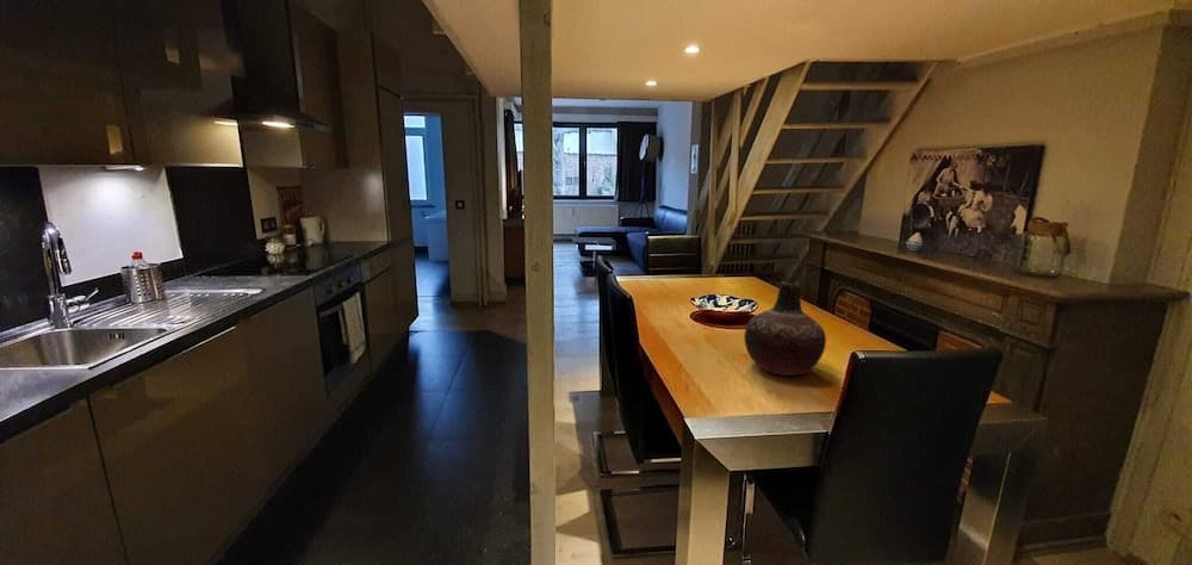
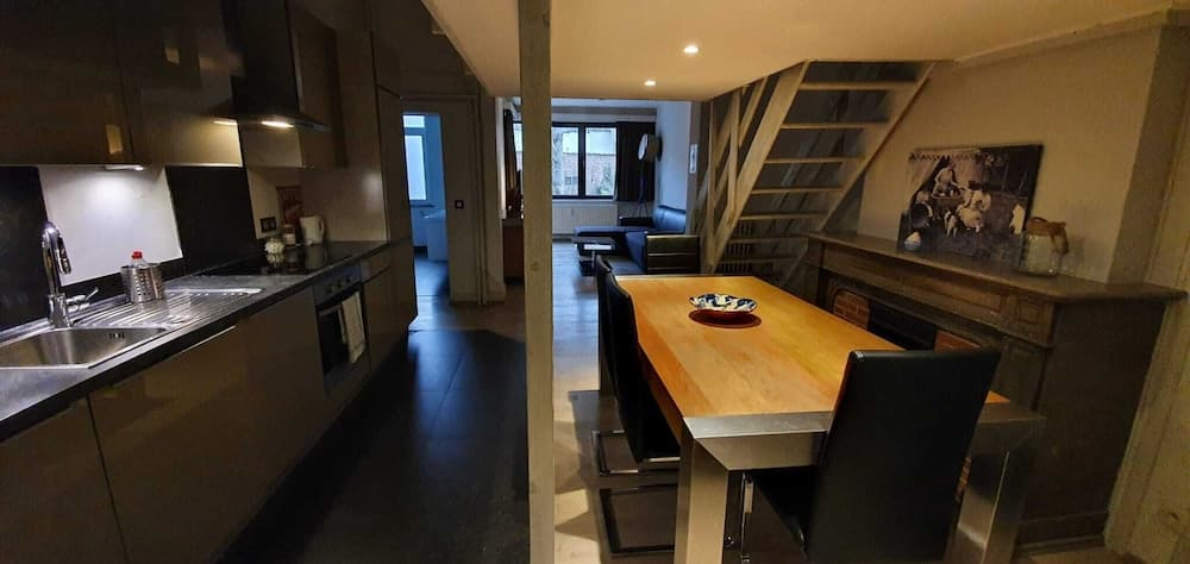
- vase [743,280,827,377]
